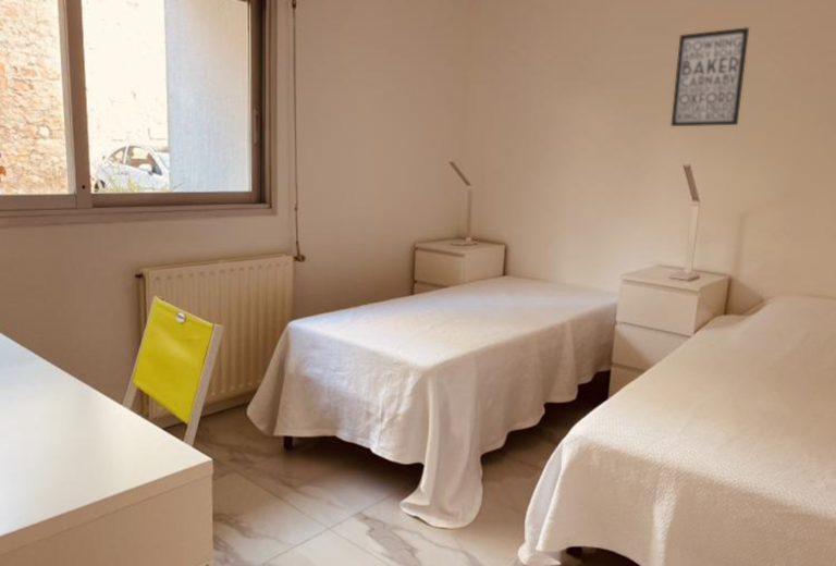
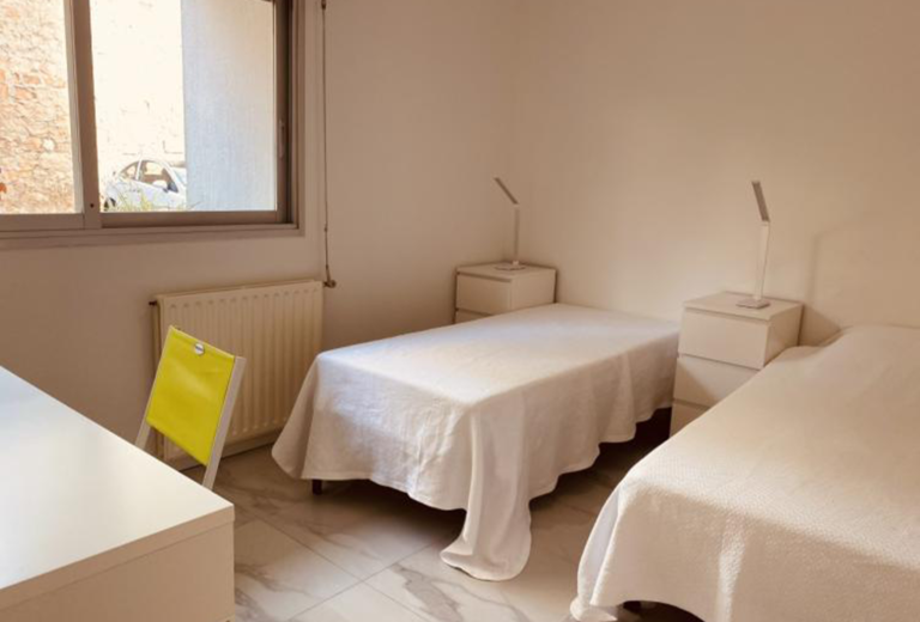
- wall art [669,26,750,127]
